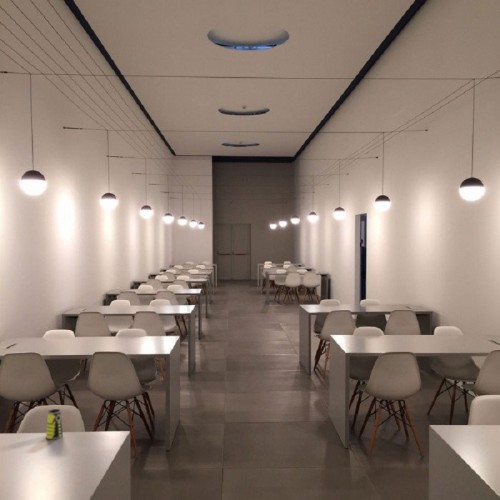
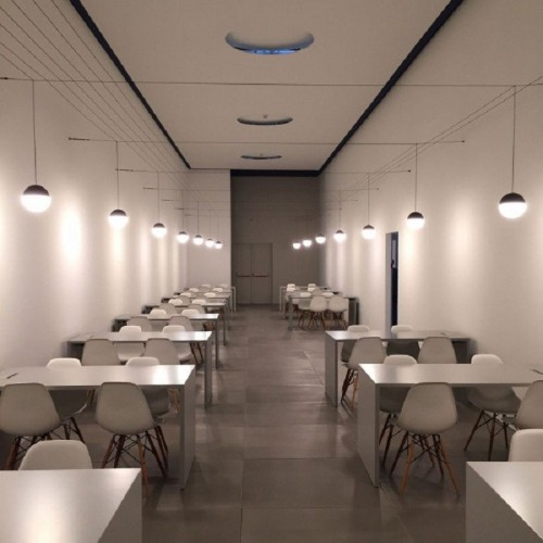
- cup [45,408,64,440]
